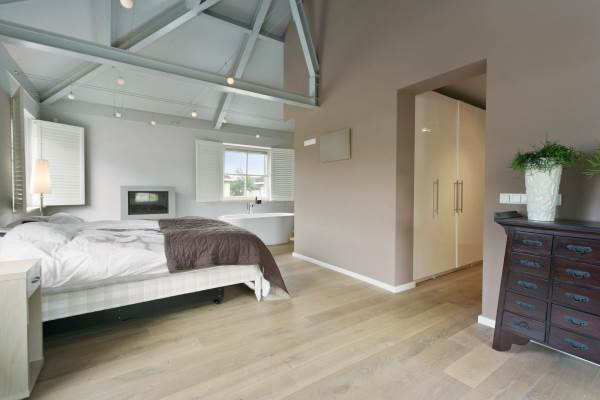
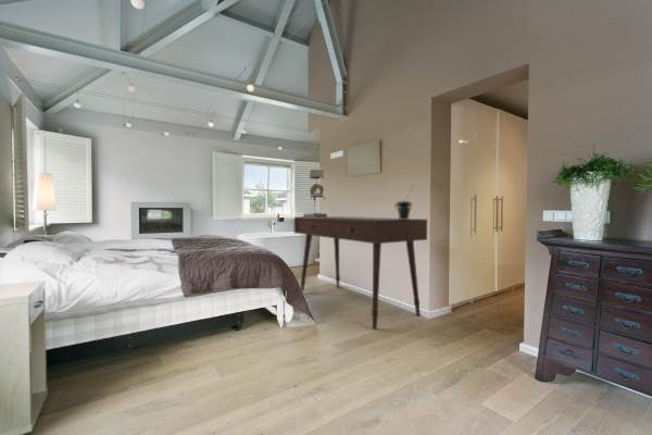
+ table lamp [302,169,328,217]
+ desk [293,215,428,330]
+ potted plant [393,185,414,220]
